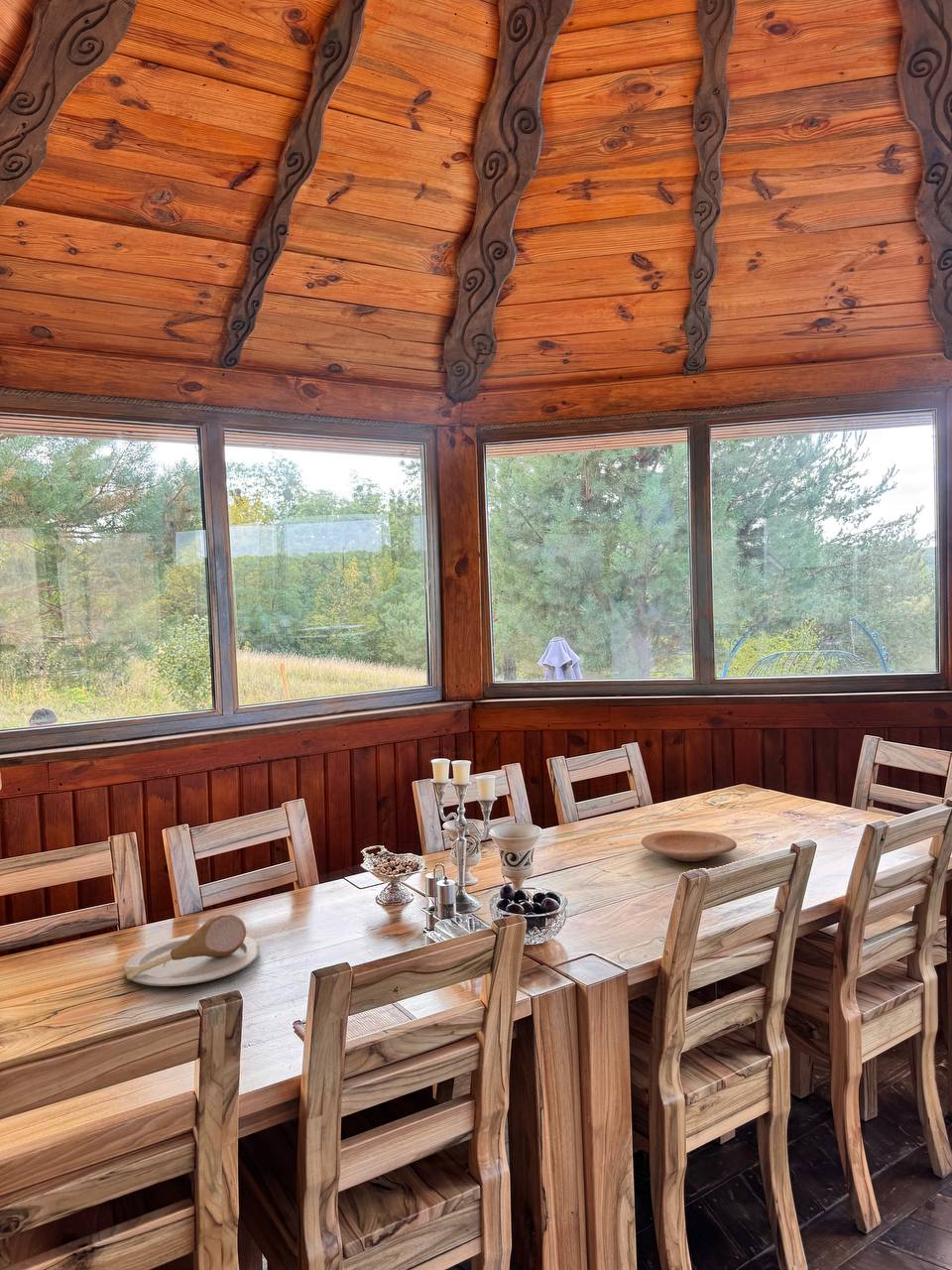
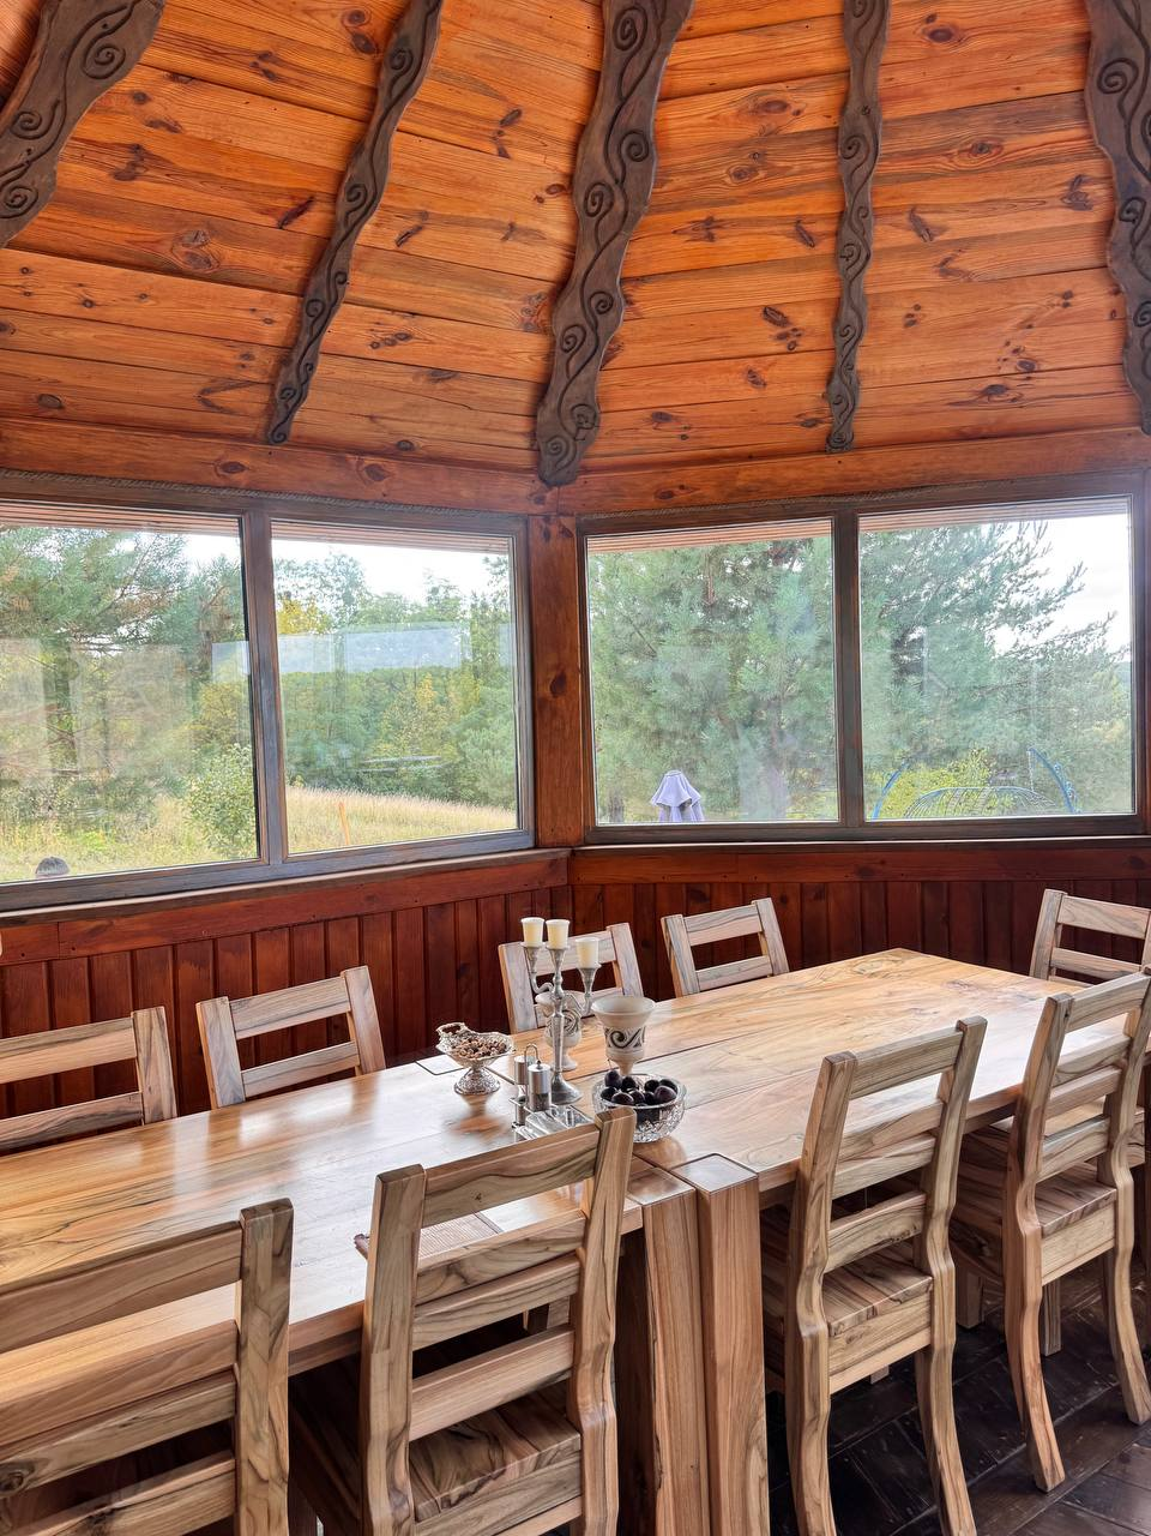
- plate [641,829,738,862]
- plate [123,913,261,987]
